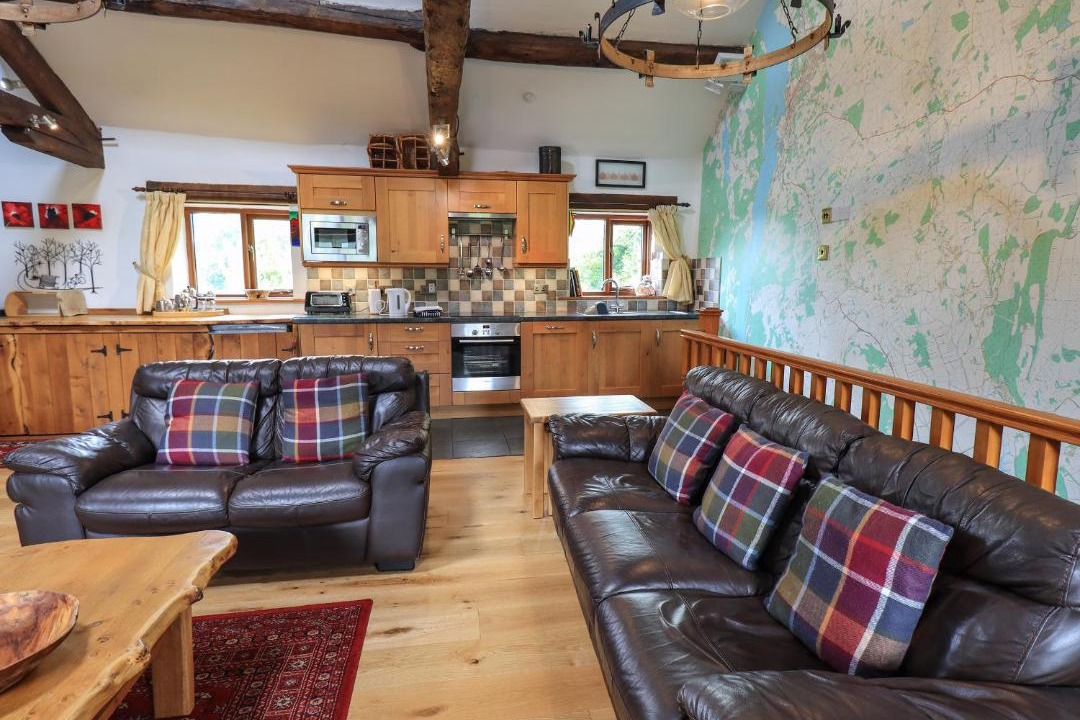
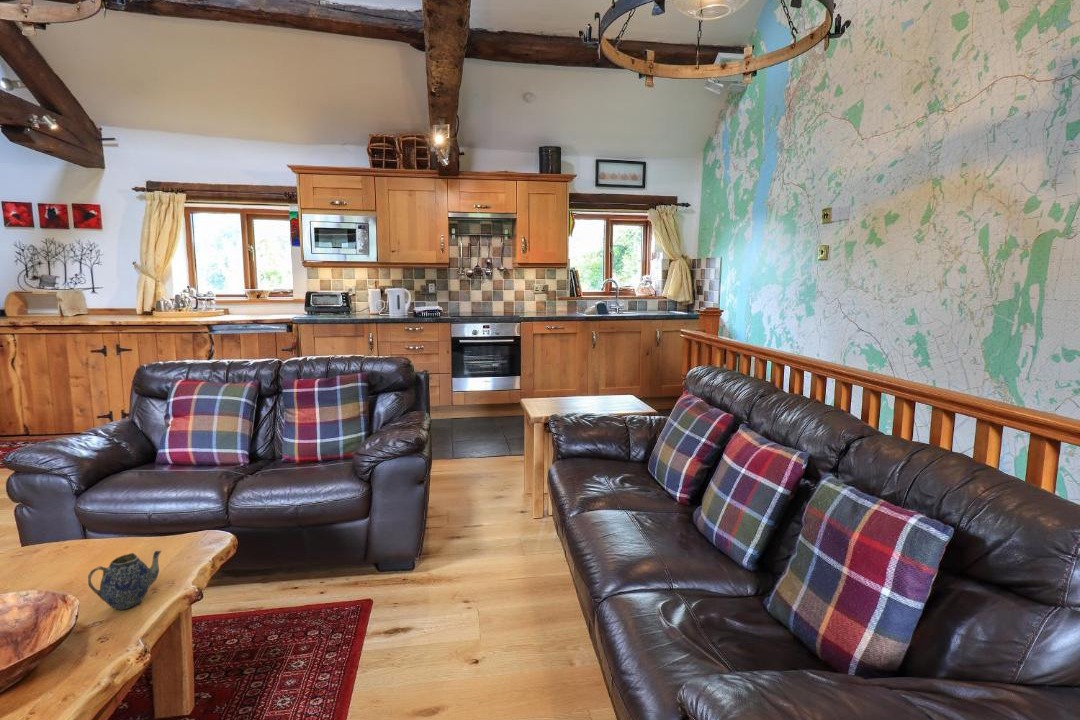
+ teapot [87,550,162,611]
